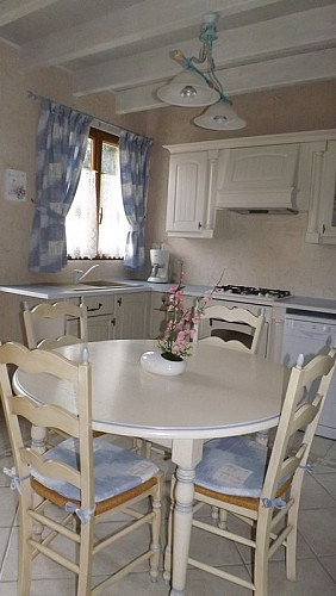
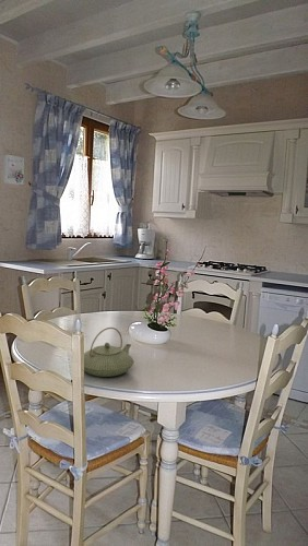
+ teapot [83,327,135,378]
